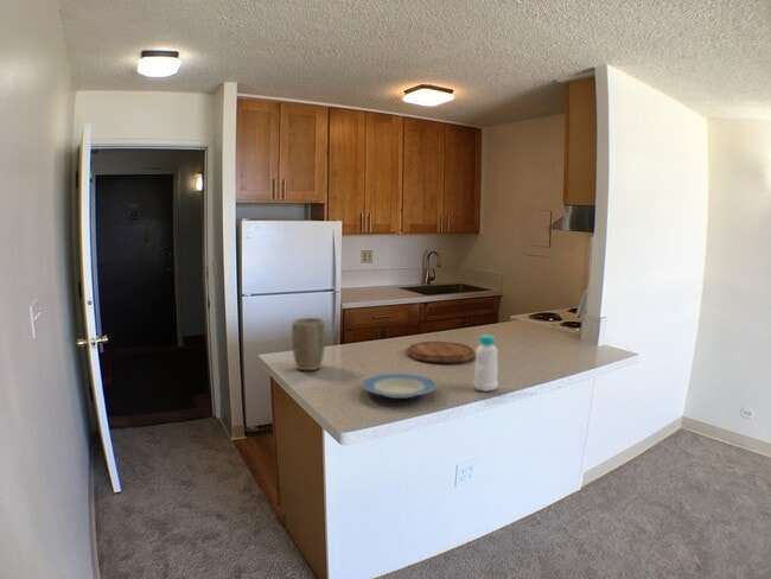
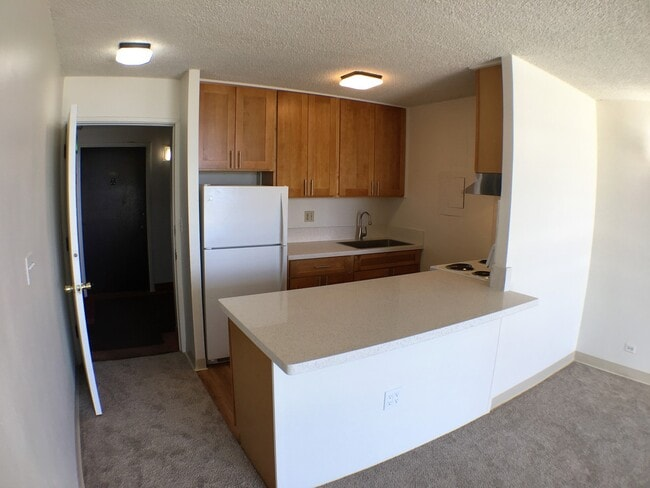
- plate [361,373,438,400]
- cutting board [406,341,476,363]
- bottle [472,333,499,393]
- plant pot [291,317,326,371]
